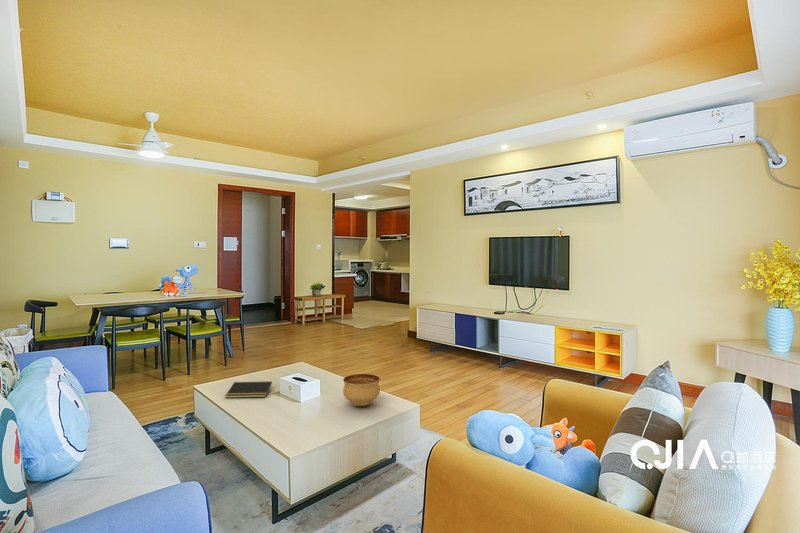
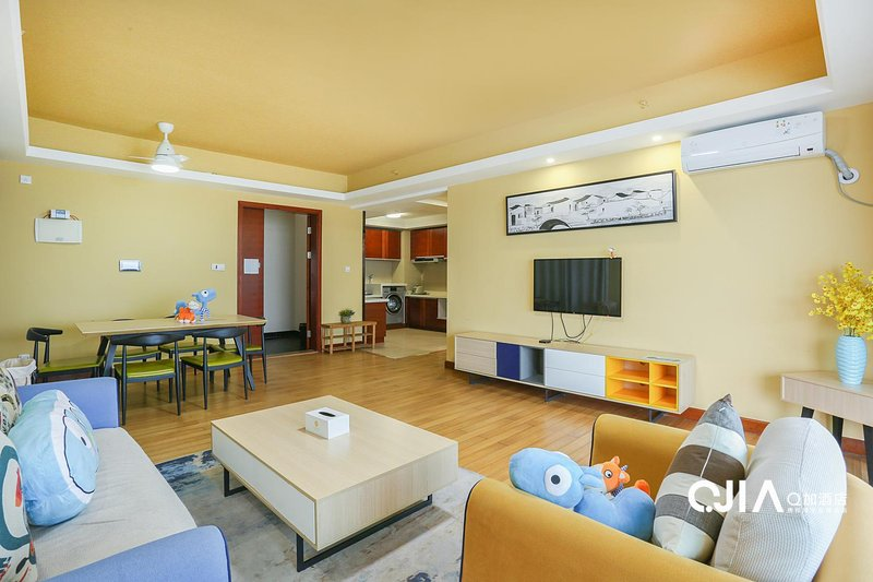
- notepad [224,380,273,399]
- bowl [342,373,381,407]
